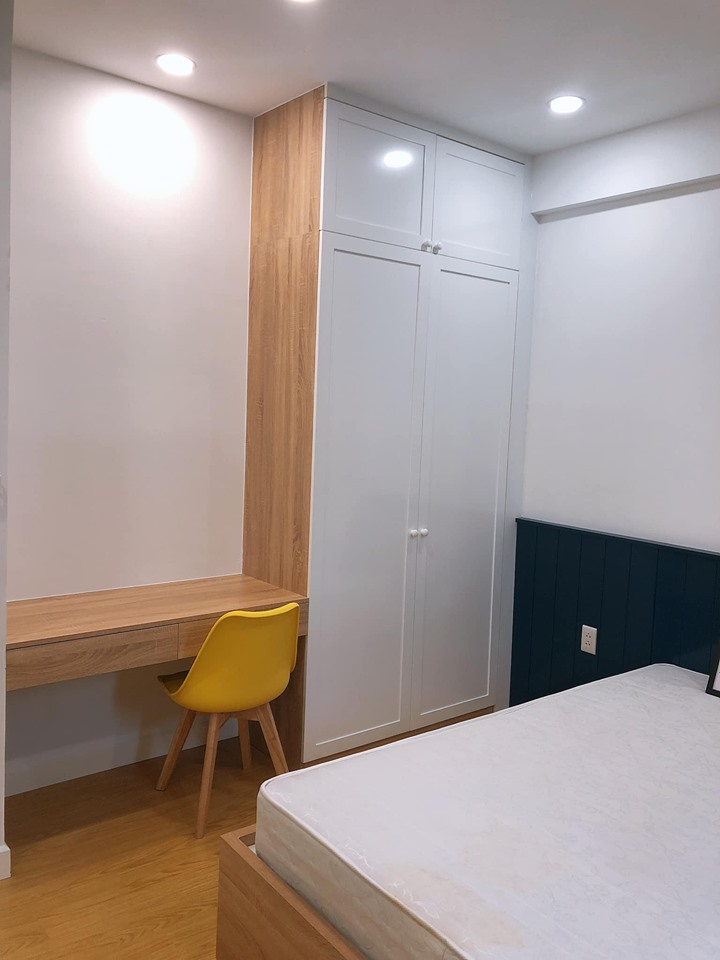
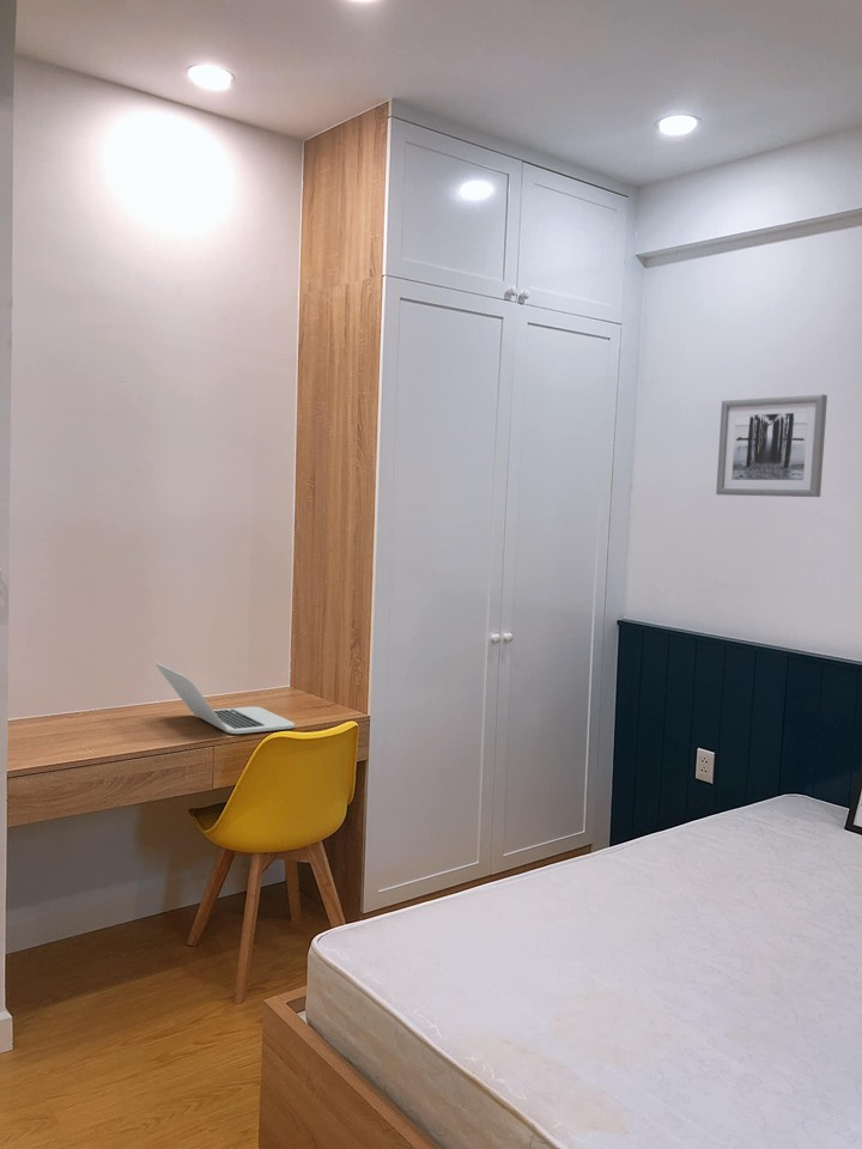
+ laptop [154,662,296,735]
+ wall art [715,394,828,498]
